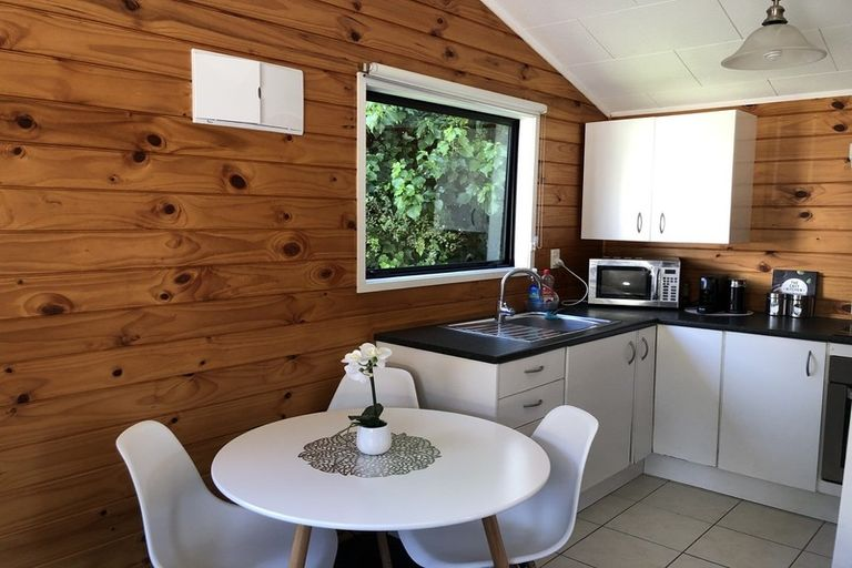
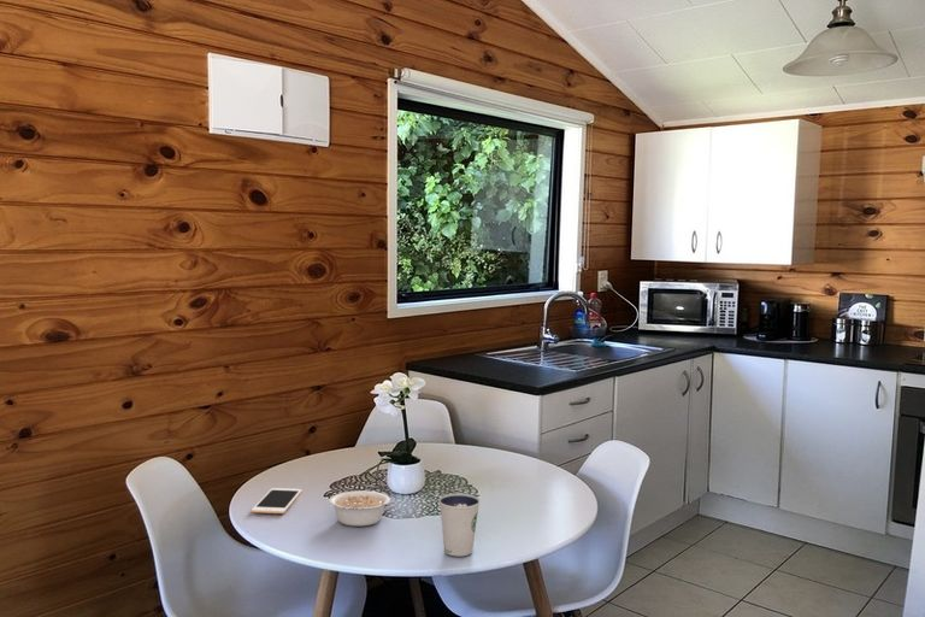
+ dixie cup [437,493,482,558]
+ cell phone [251,487,304,515]
+ legume [328,489,394,528]
